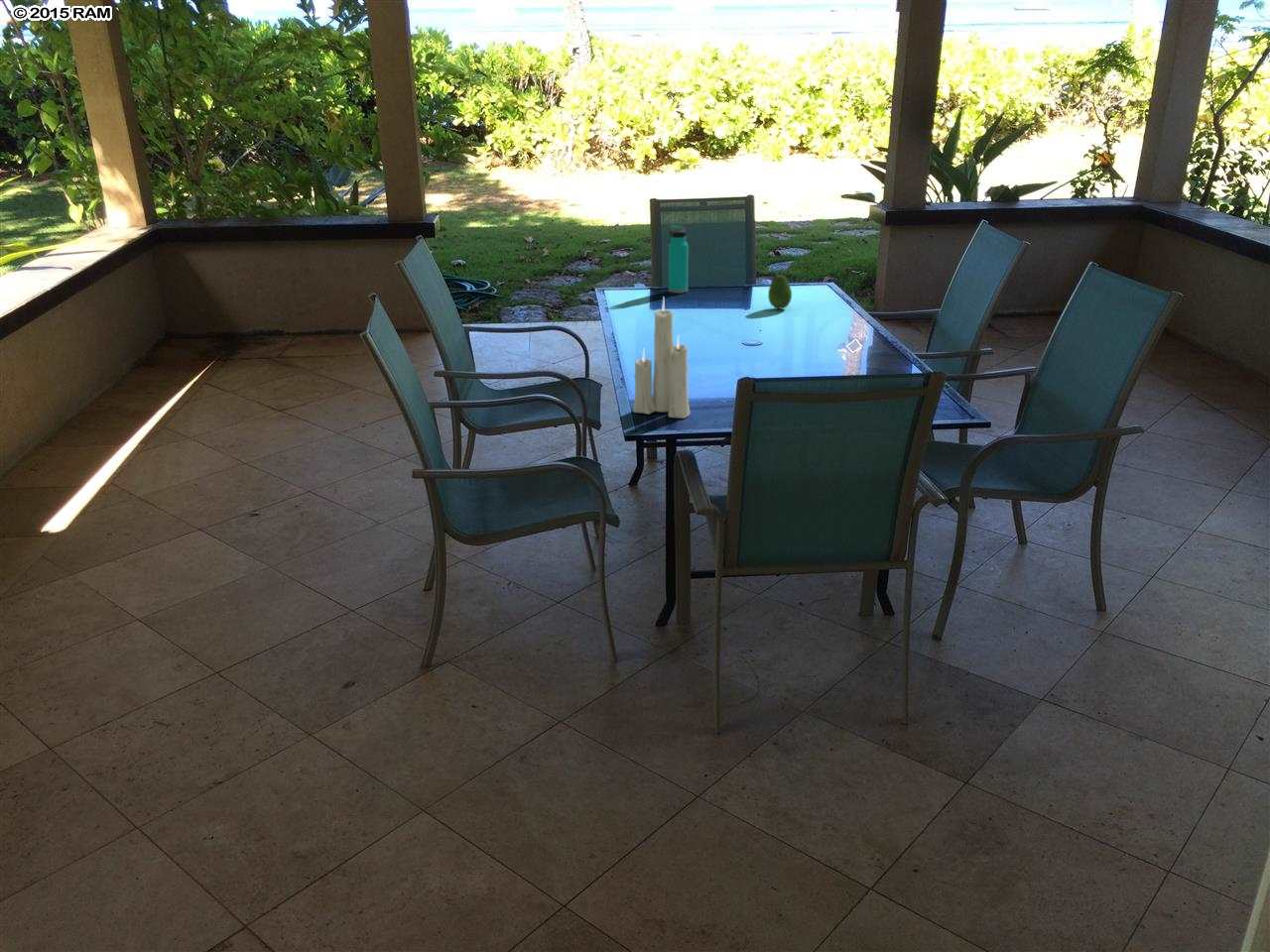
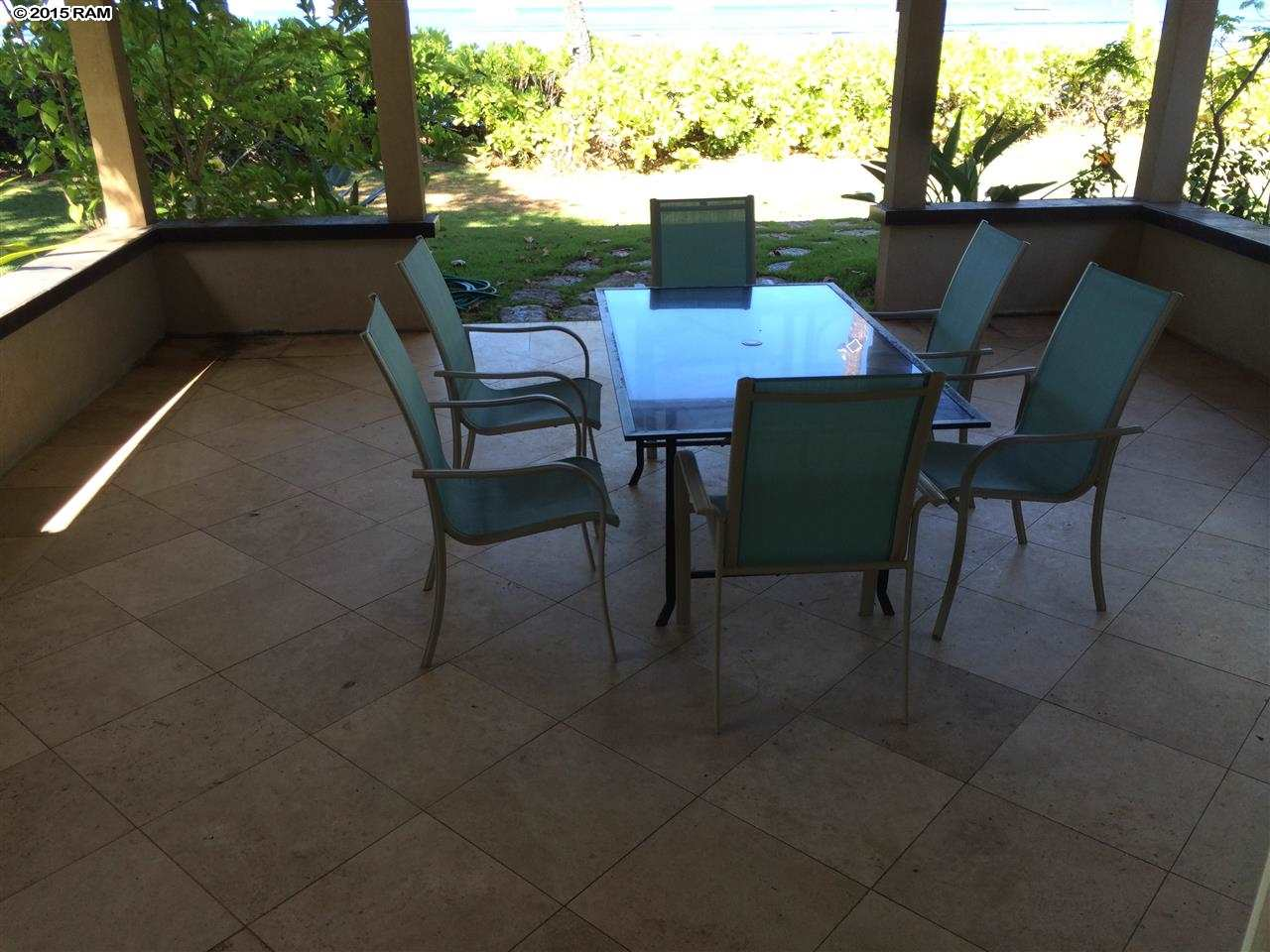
- water bottle [668,224,690,295]
- candle [632,297,692,419]
- fruit [767,274,793,309]
